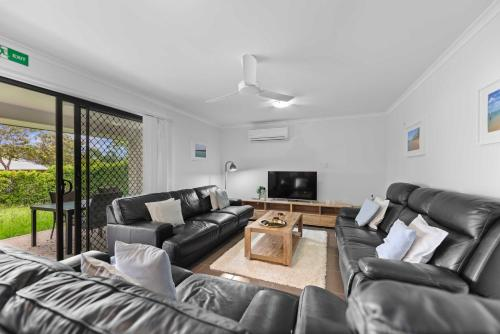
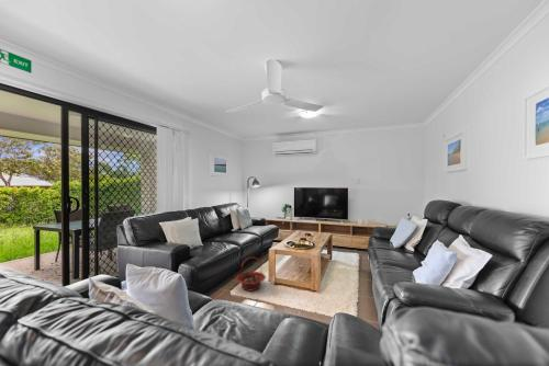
+ basket [235,256,267,293]
